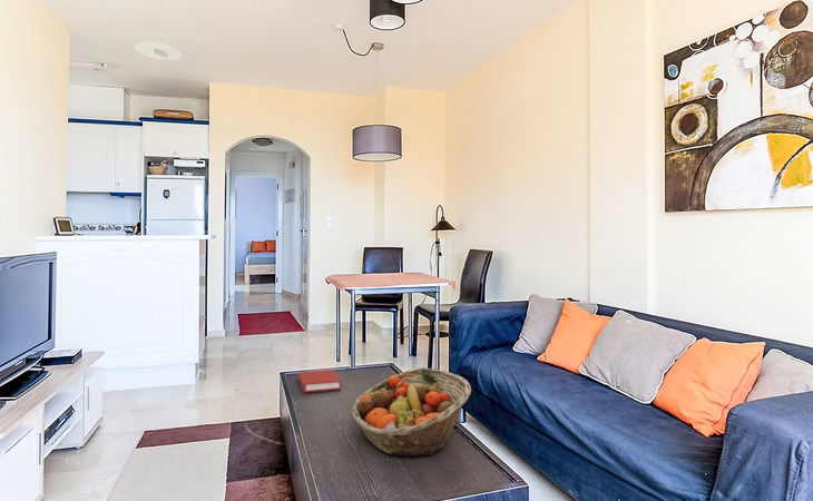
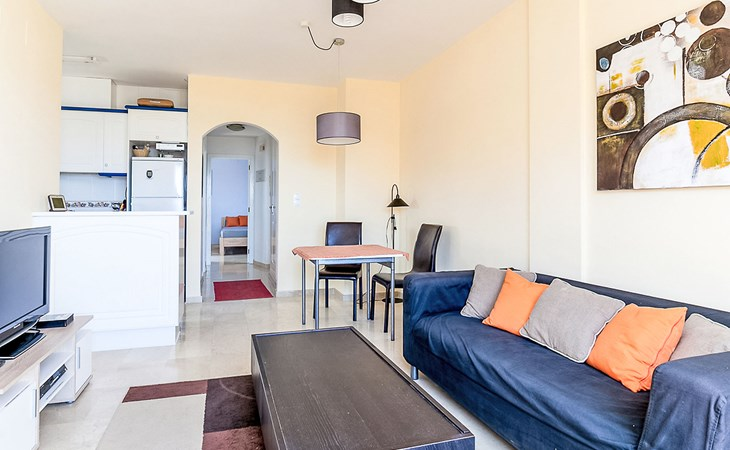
- recessed light [134,41,183,61]
- fruit basket [351,367,472,458]
- book [297,369,342,393]
